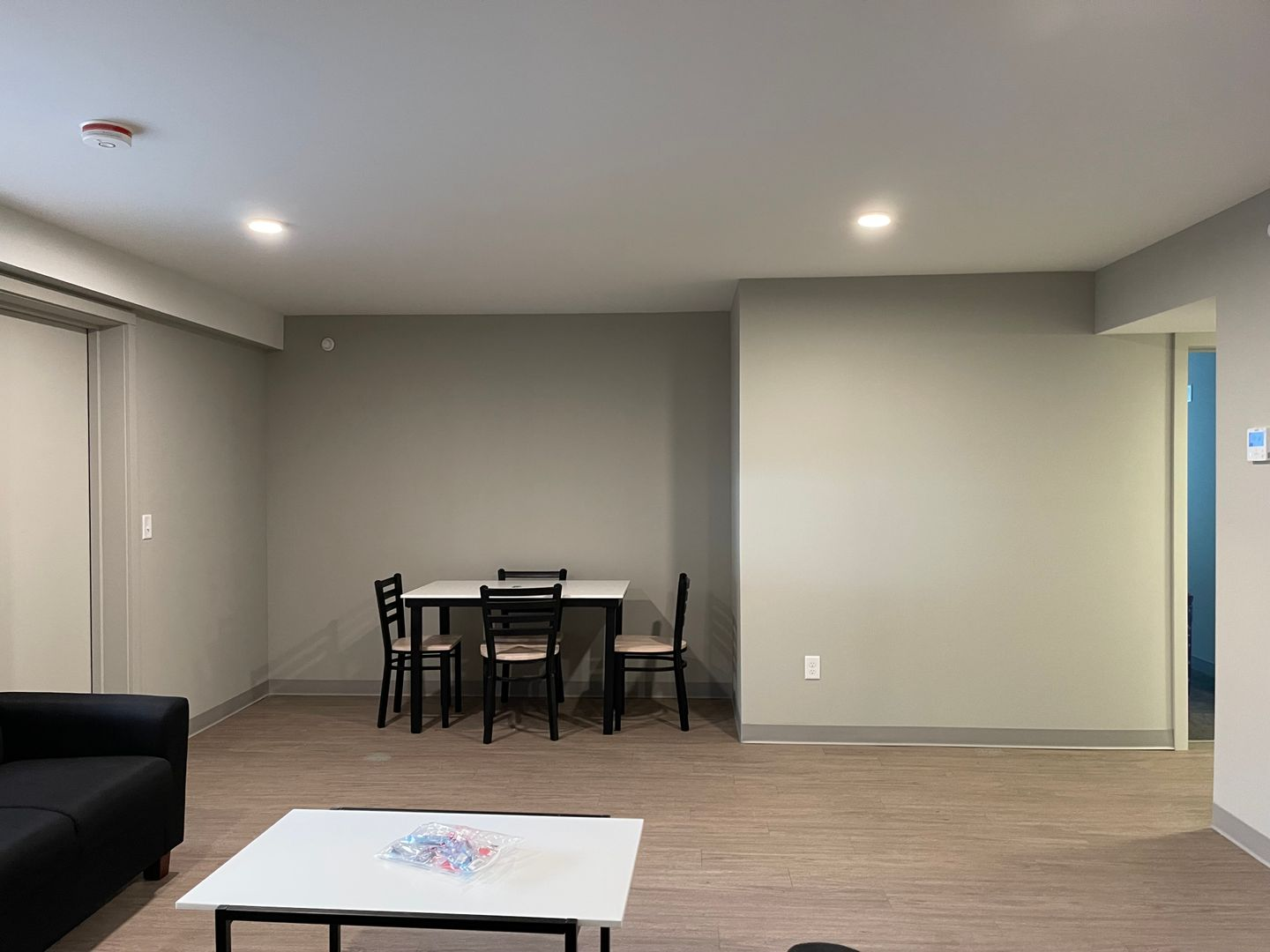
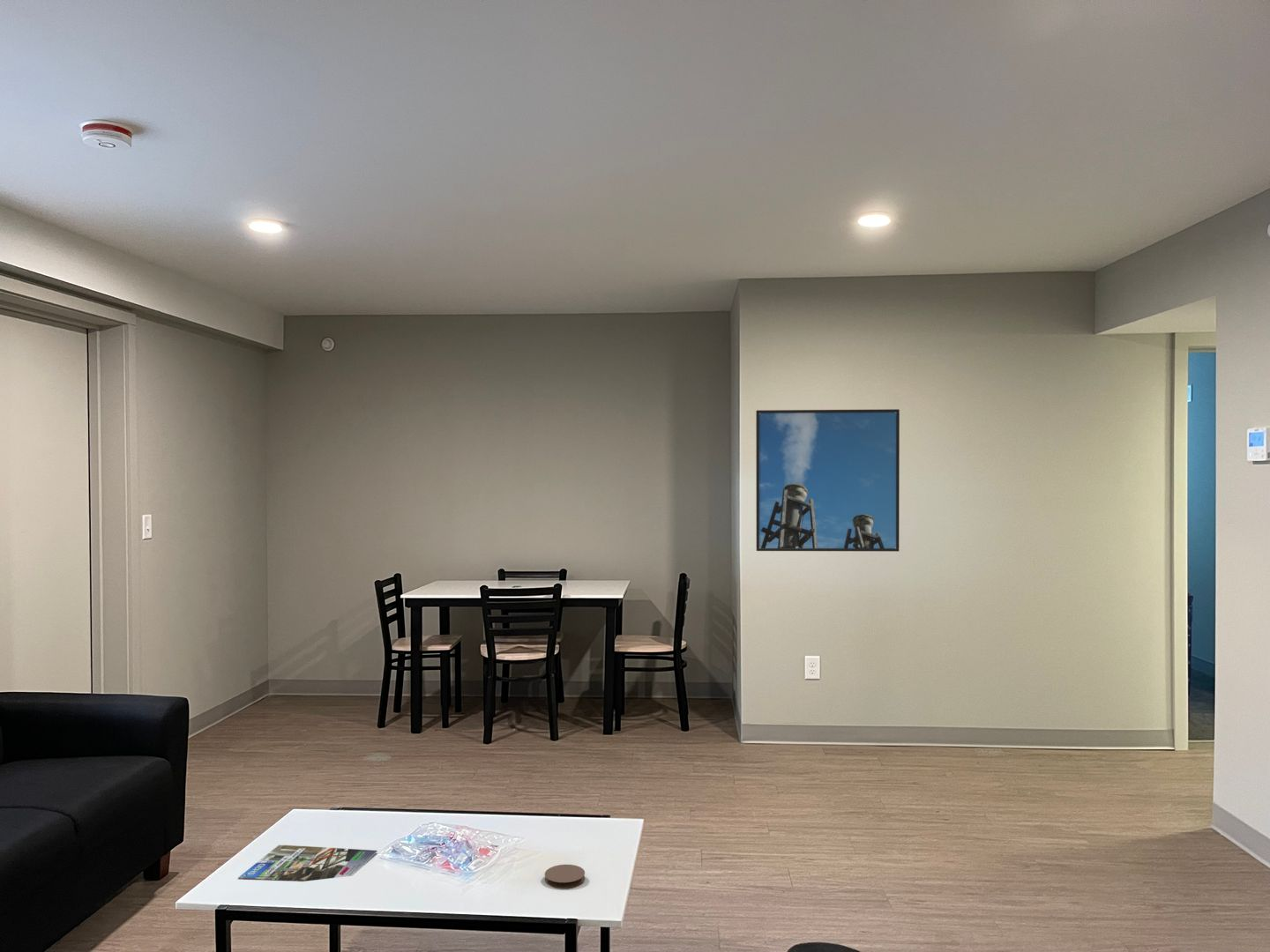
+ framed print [755,408,900,553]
+ coaster [544,864,586,889]
+ magazine [237,844,378,882]
